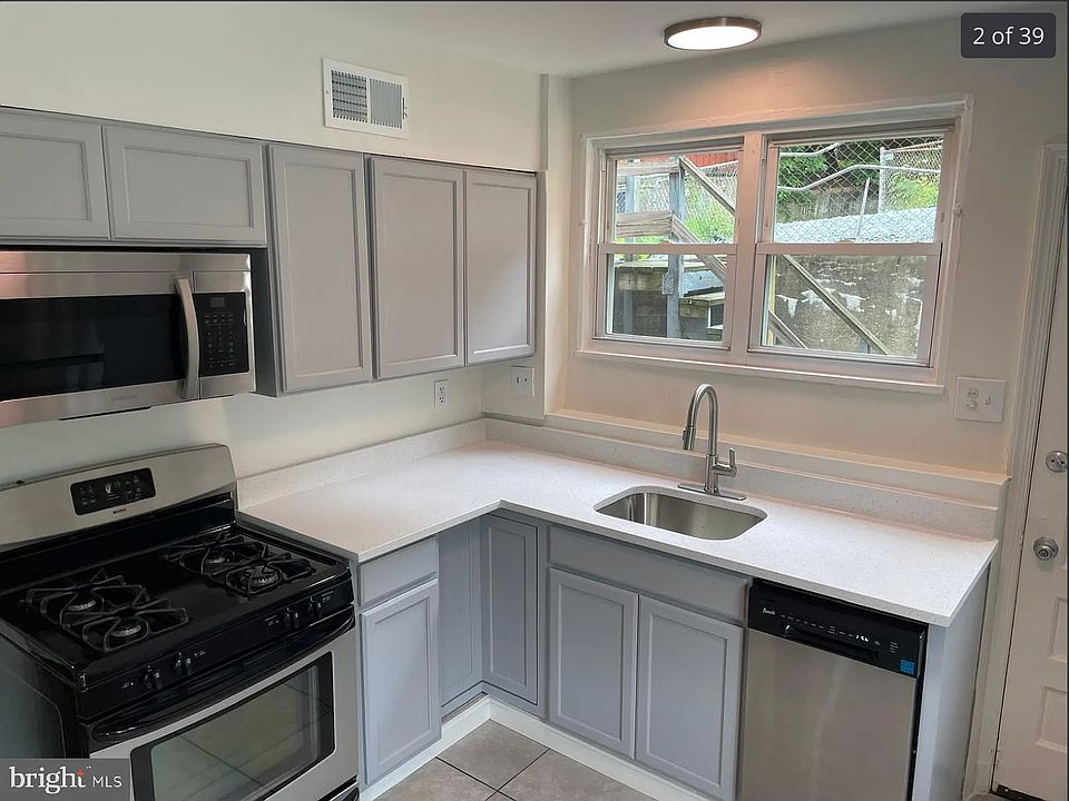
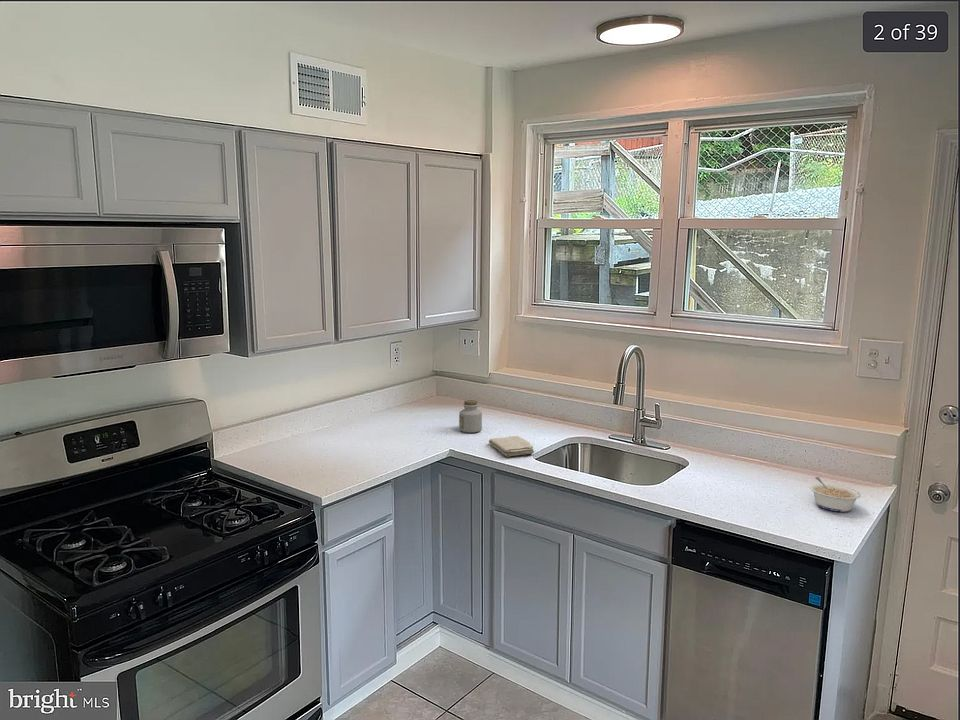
+ washcloth [488,435,535,457]
+ legume [809,476,862,513]
+ jar [458,399,483,434]
